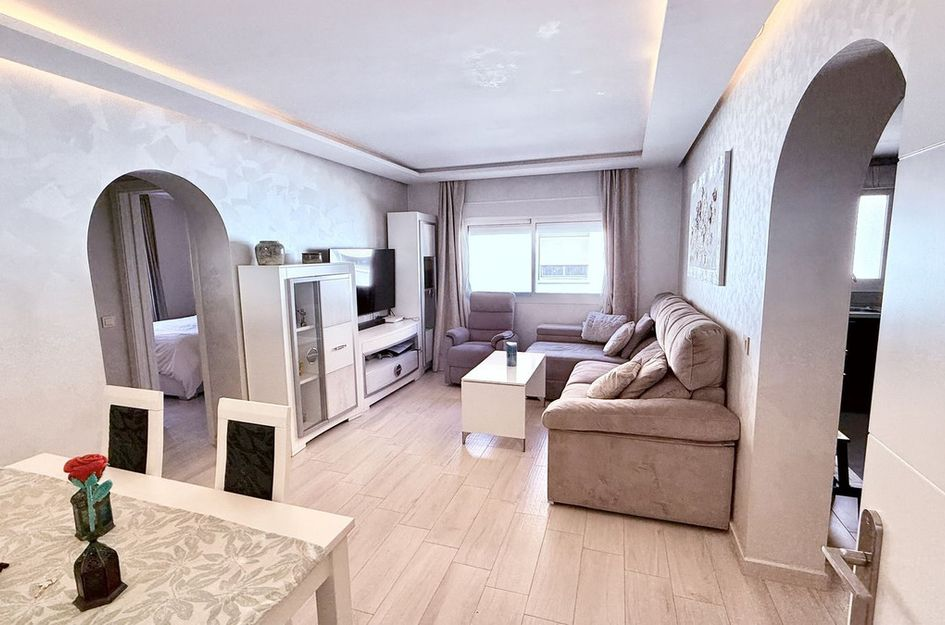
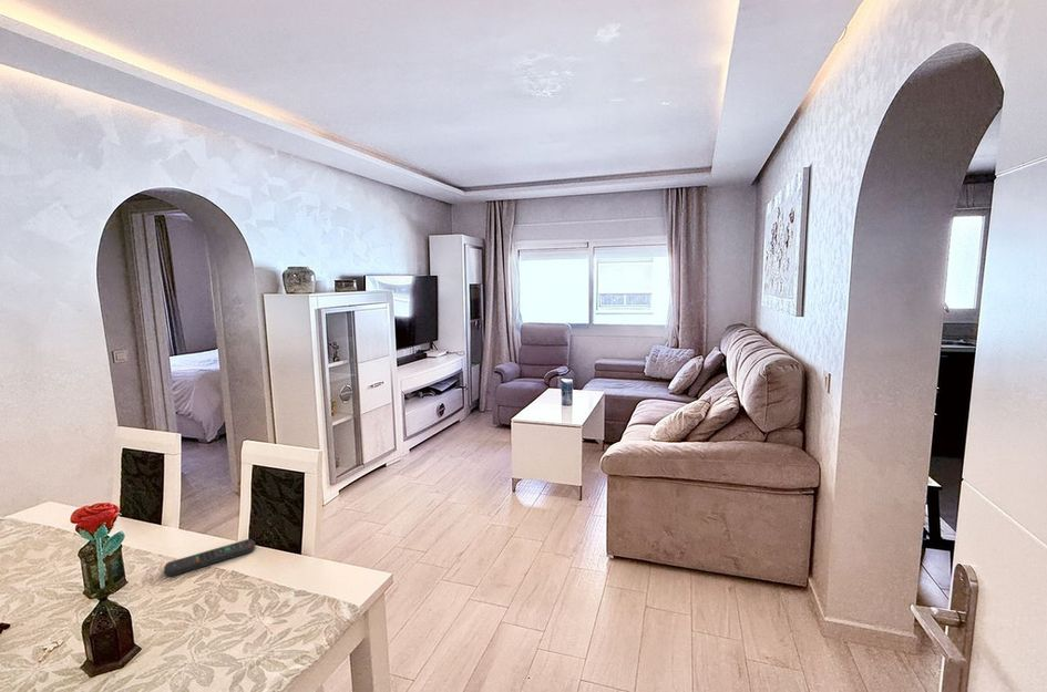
+ remote control [163,538,256,578]
